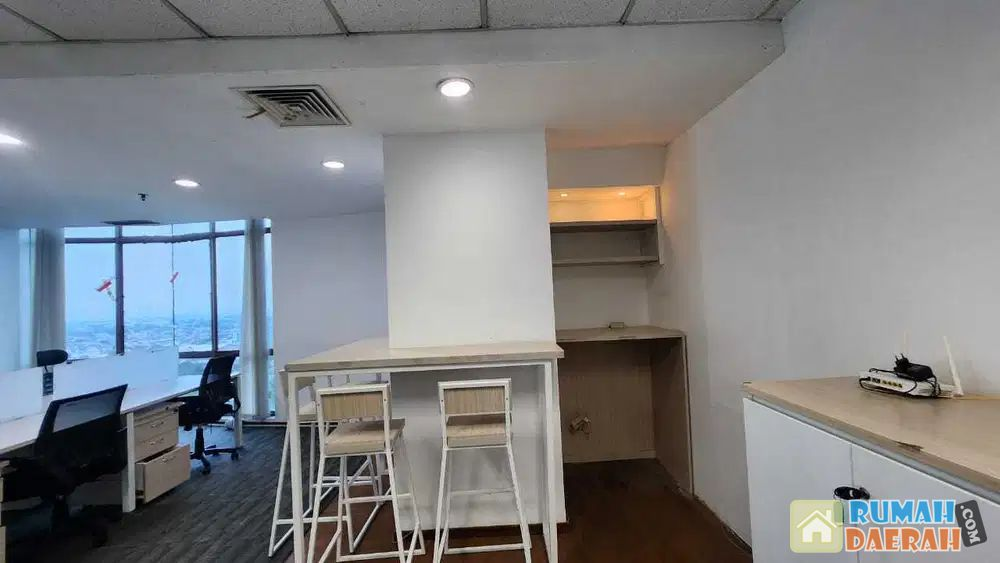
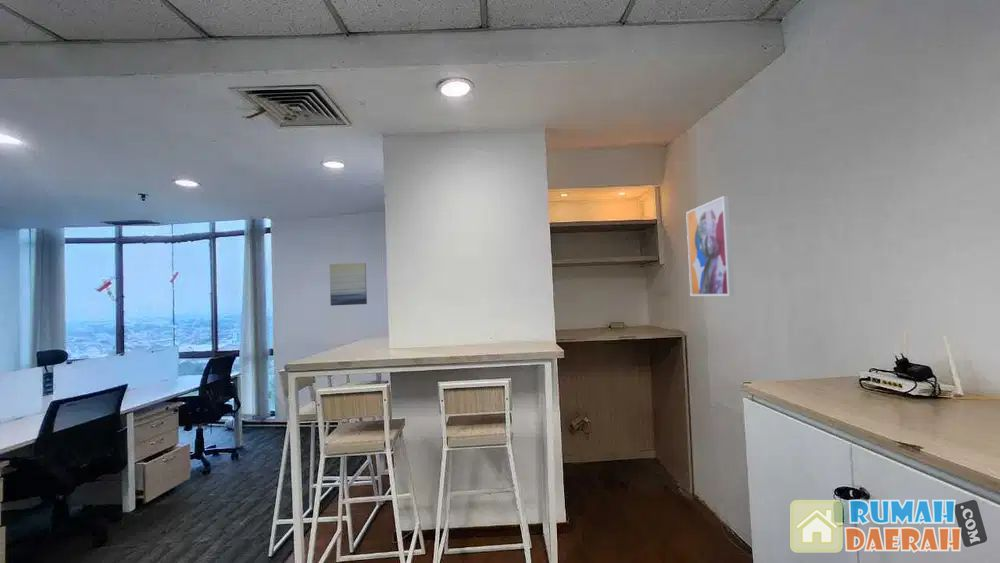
+ wall art [685,195,735,297]
+ wall art [329,262,368,306]
